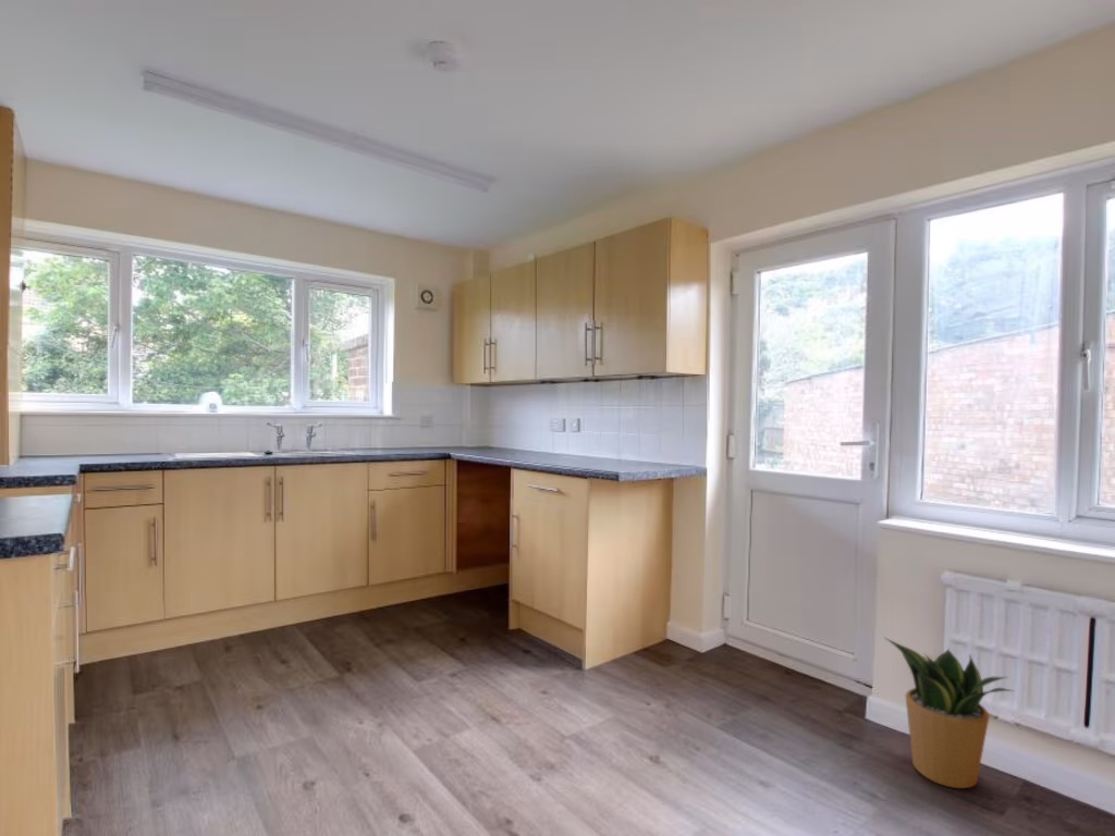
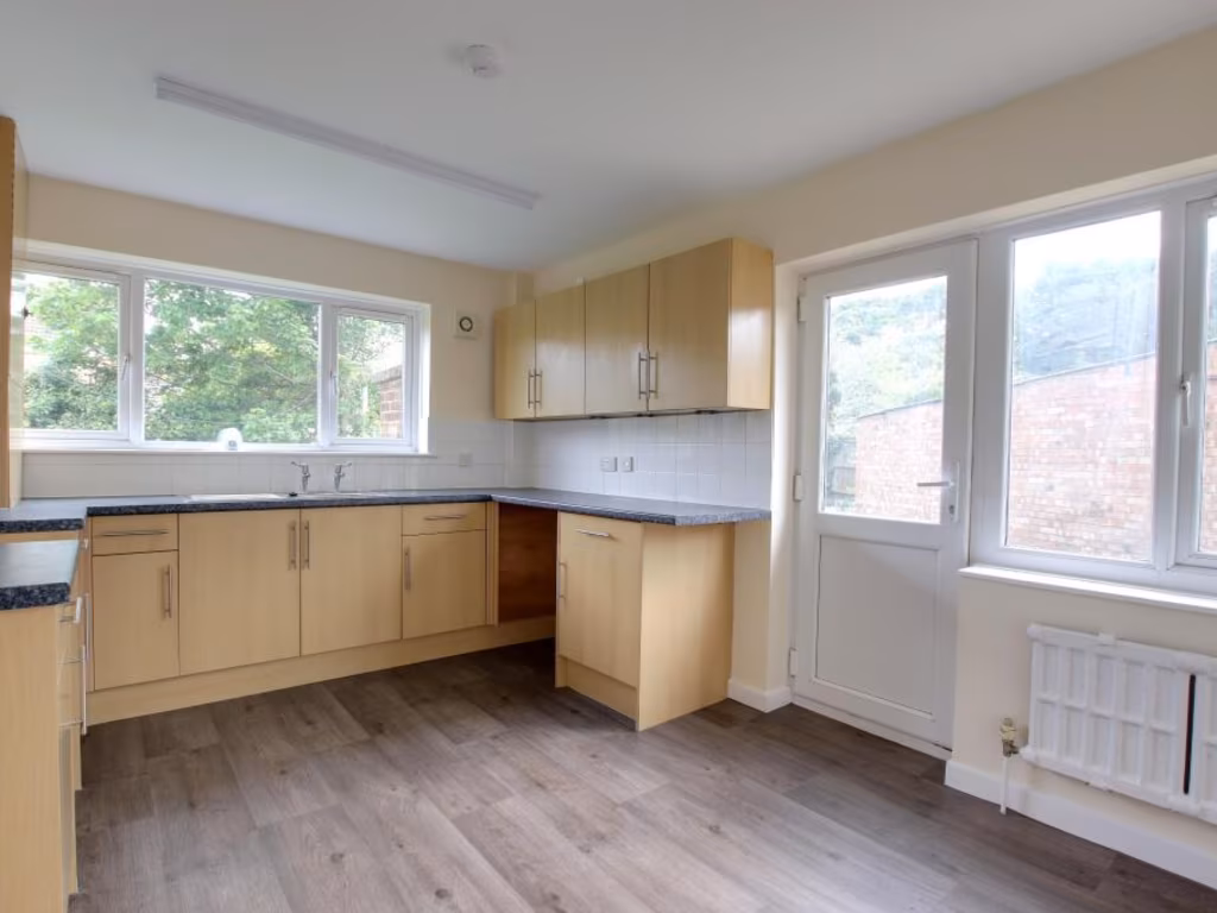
- potted plant [882,636,1016,789]
